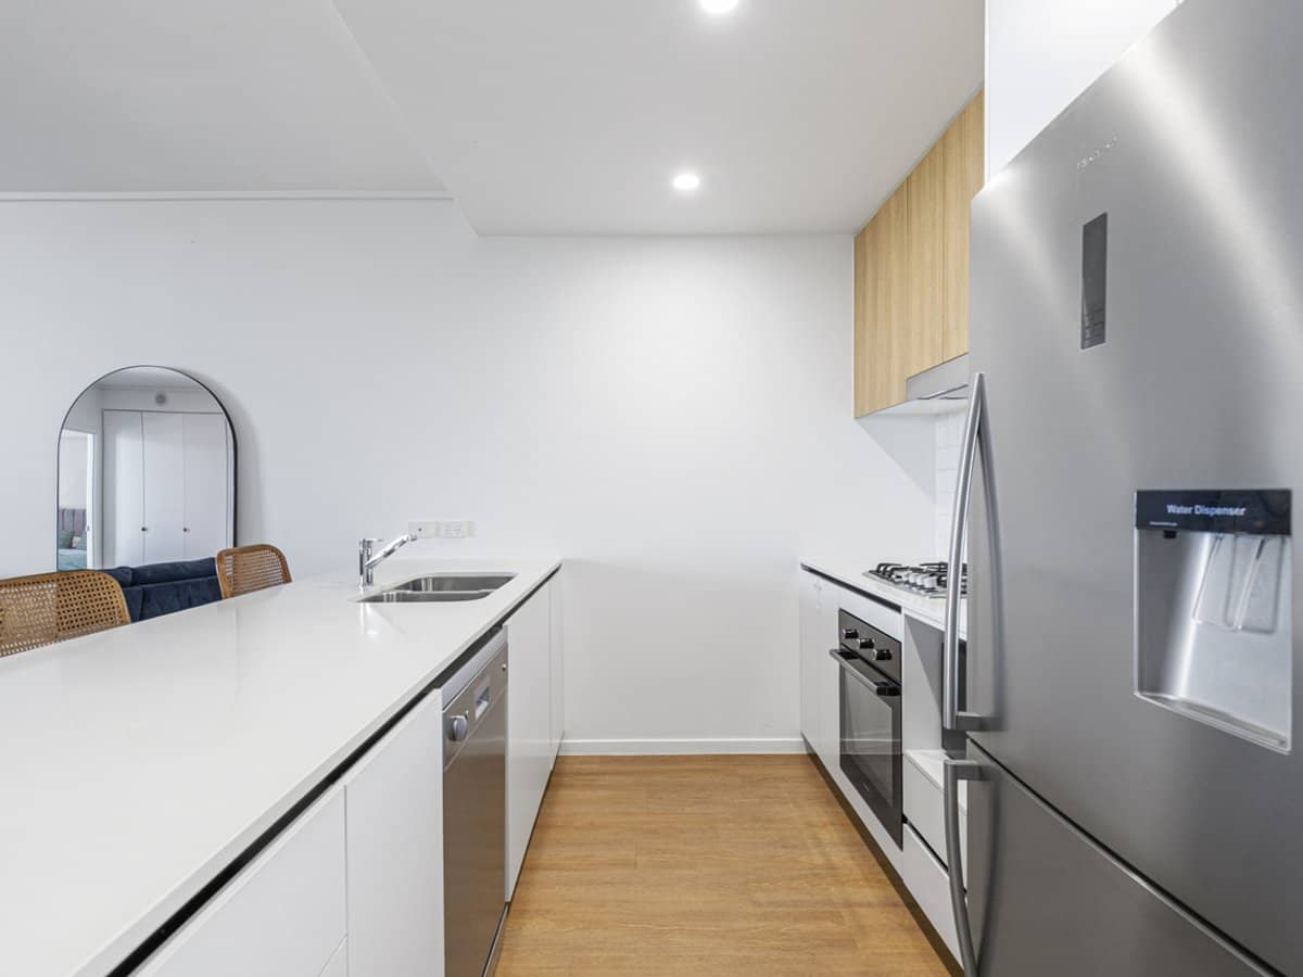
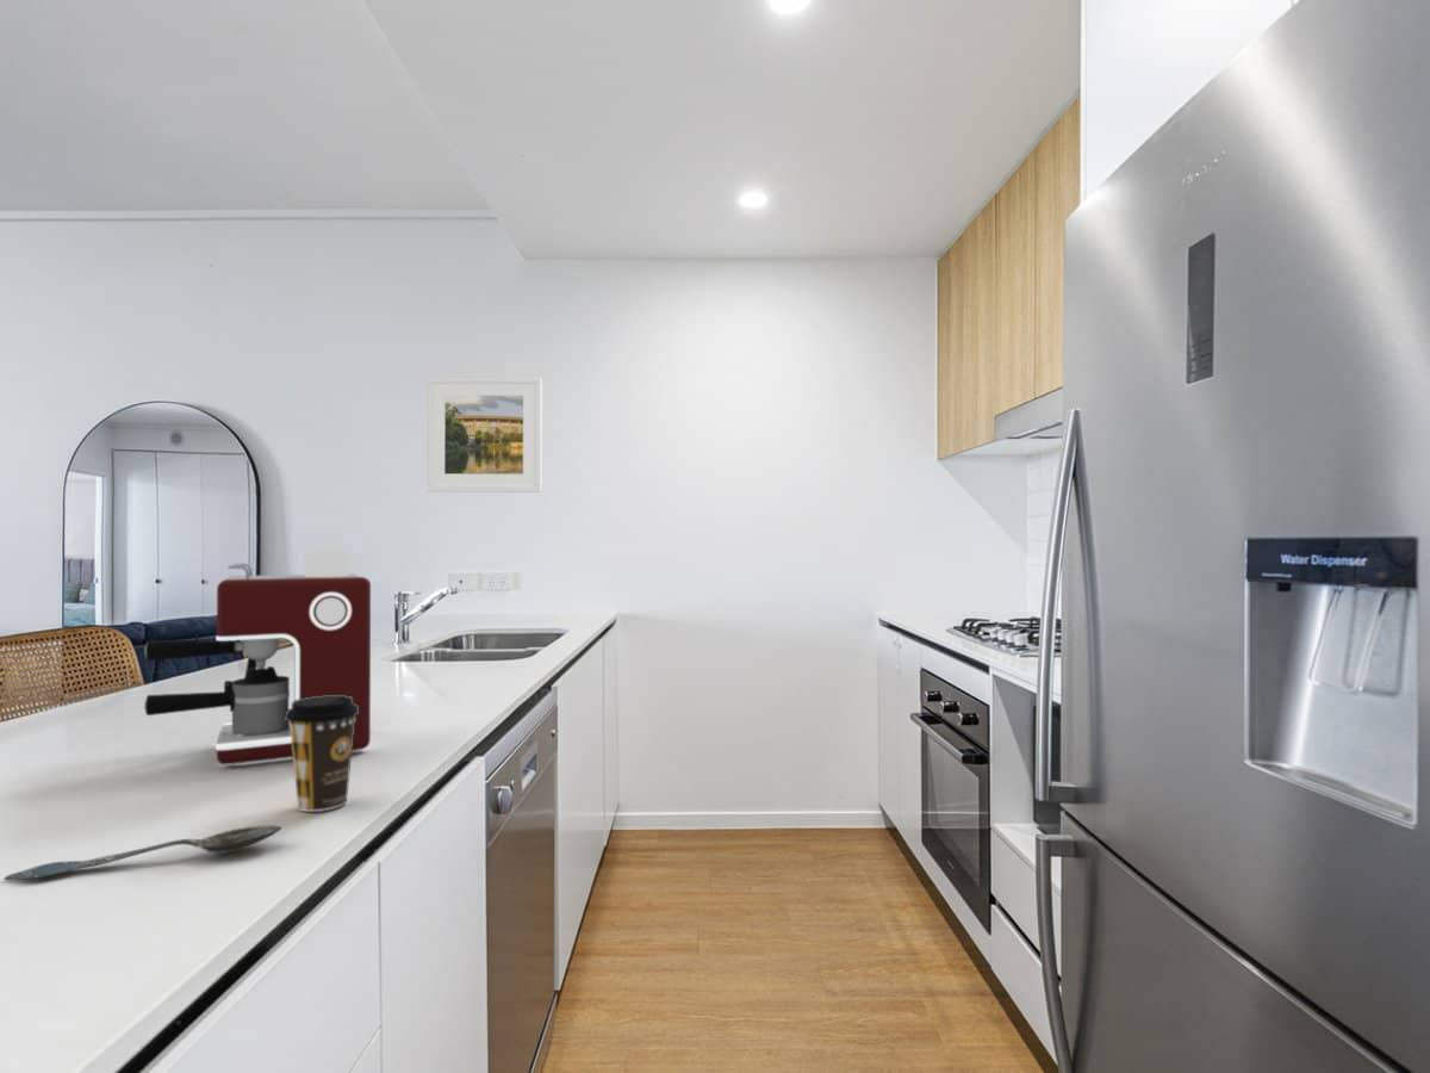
+ coffee cup [285,695,359,813]
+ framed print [425,376,543,494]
+ spoon [4,824,282,881]
+ coffee maker [143,545,372,765]
